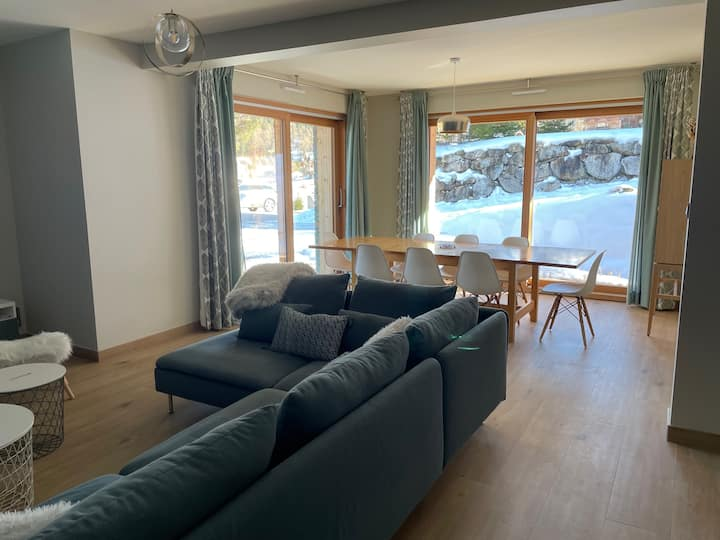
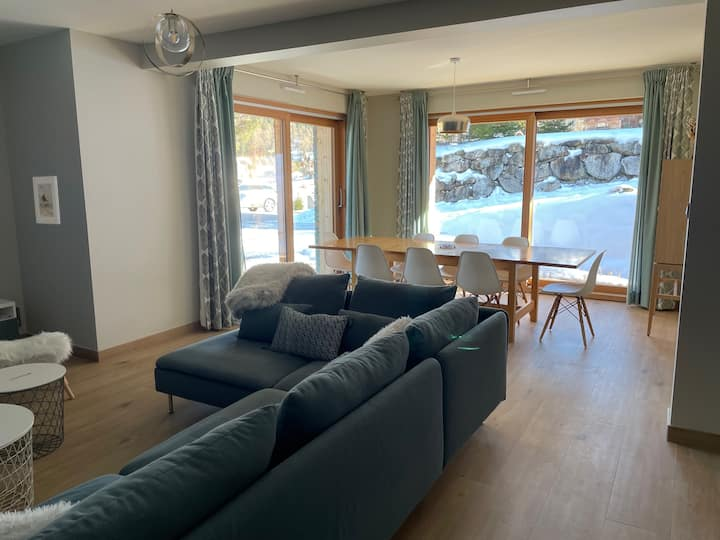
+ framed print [32,175,61,225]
